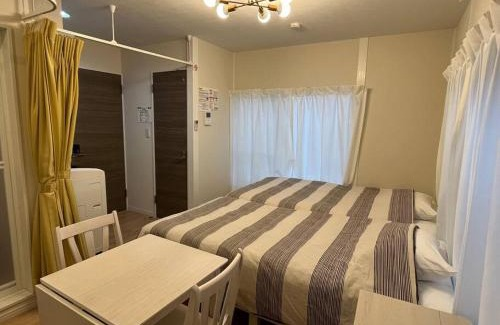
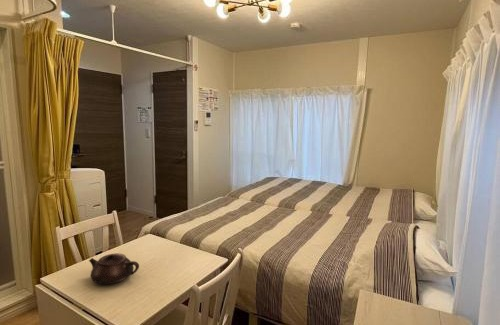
+ teapot [88,252,140,285]
